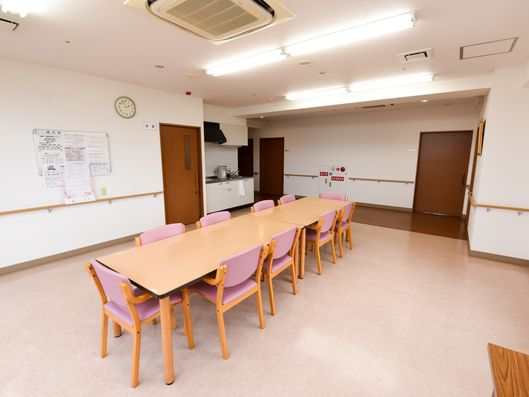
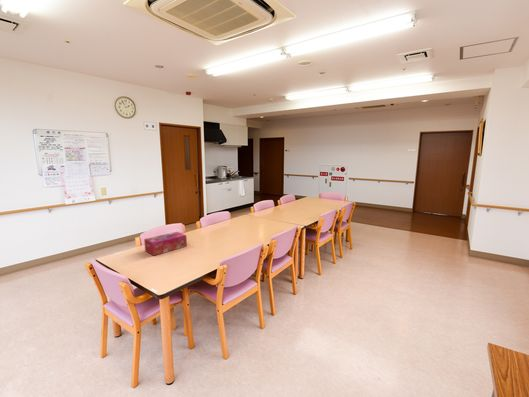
+ tissue box [143,231,188,257]
